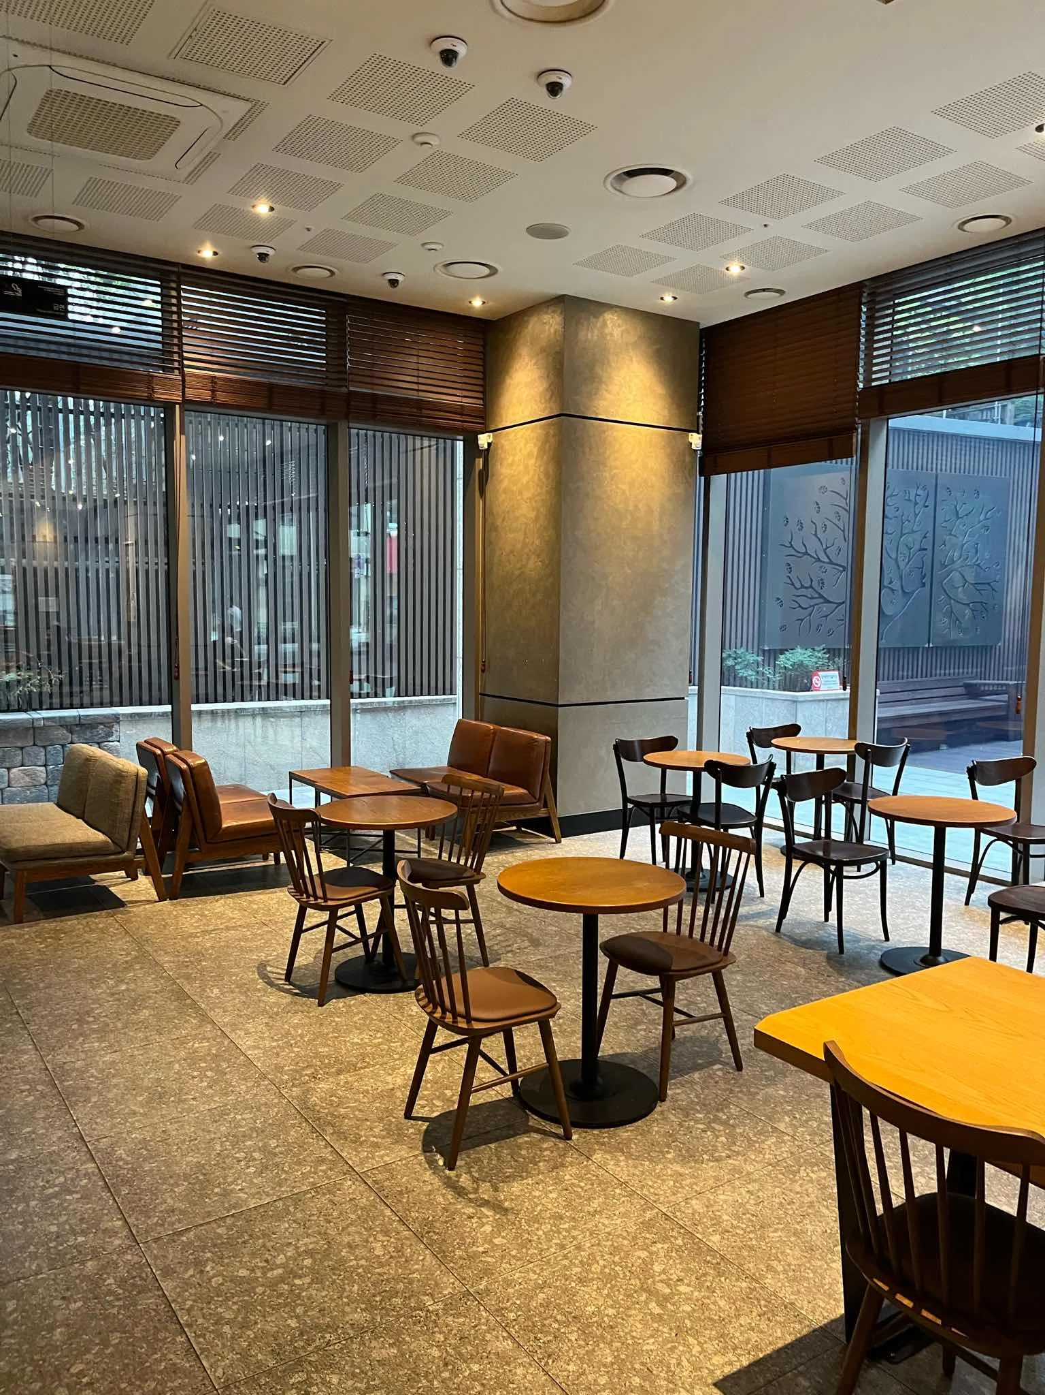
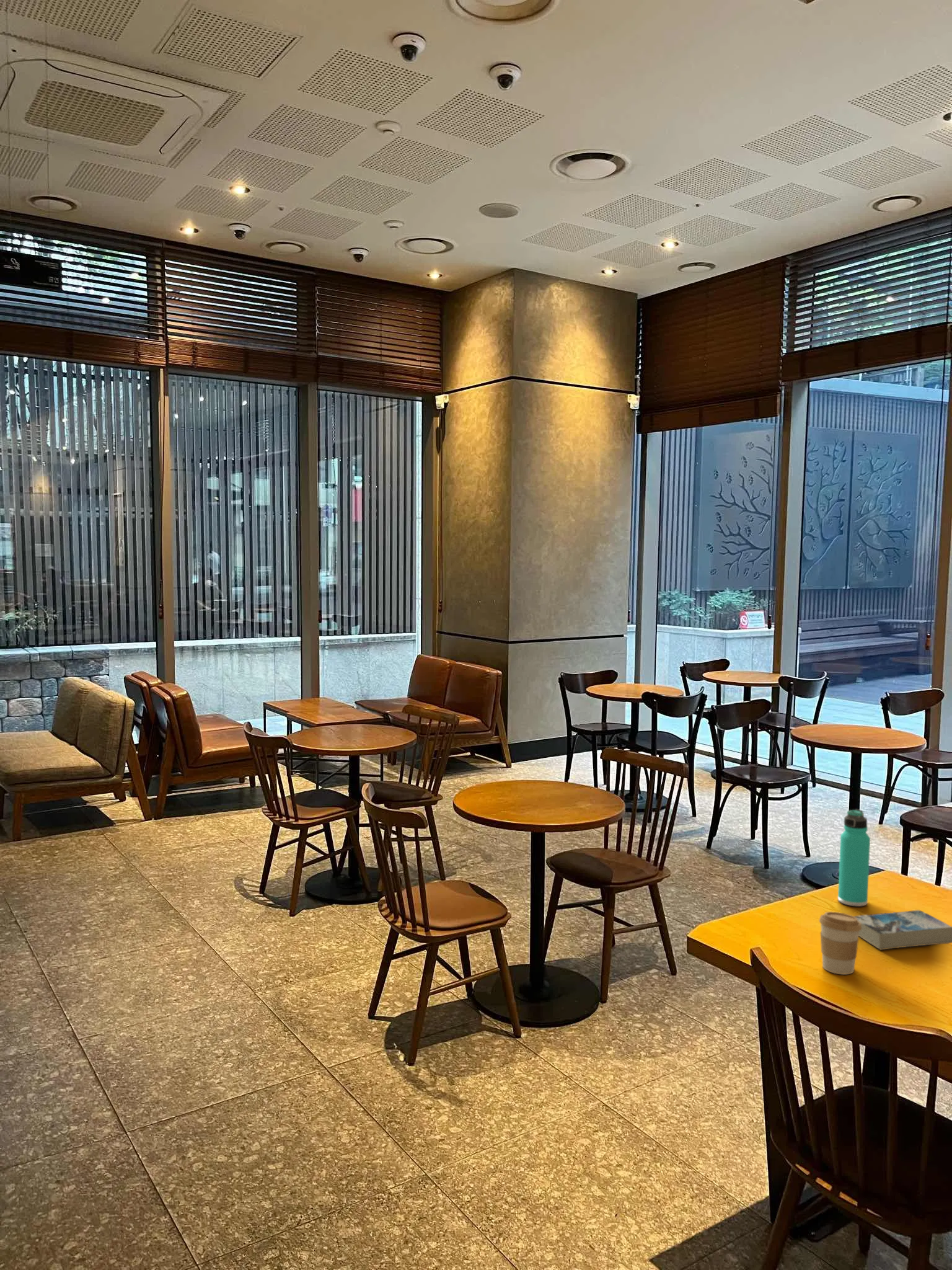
+ coffee cup [819,911,862,975]
+ thermos bottle [837,809,871,907]
+ book [853,910,952,951]
